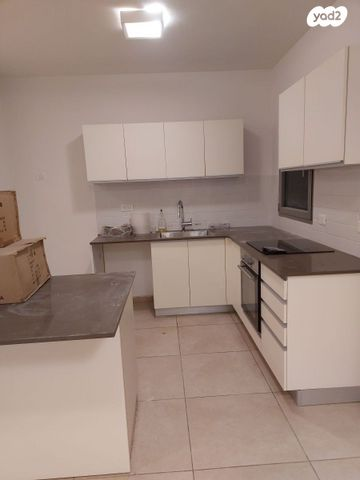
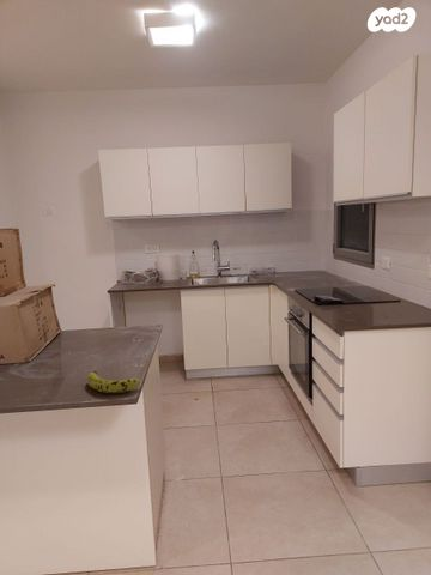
+ fruit [85,370,142,394]
